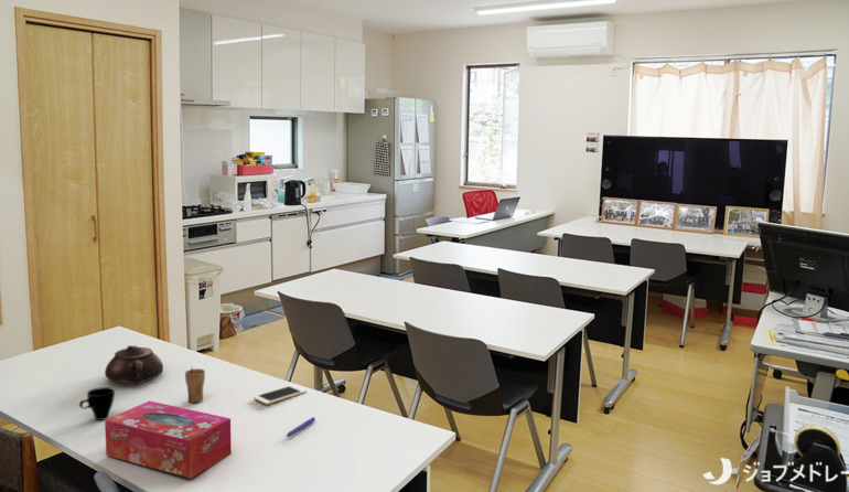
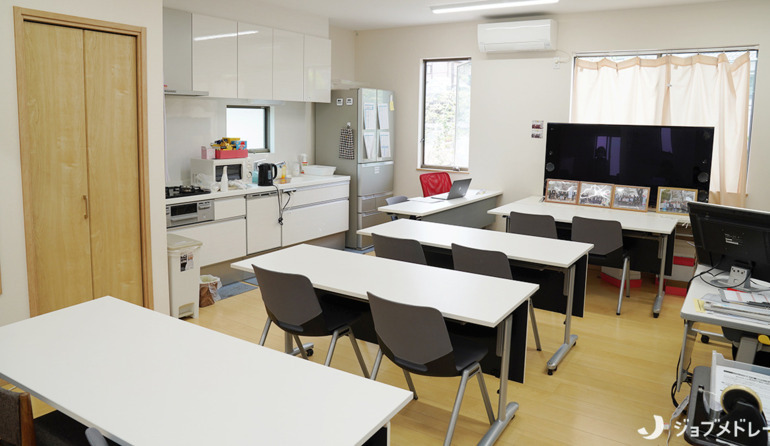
- cup [184,366,206,404]
- teapot [104,344,164,385]
- tissue box [104,399,233,479]
- cup [78,386,116,421]
- cell phone [252,384,308,405]
- pen [284,416,316,438]
